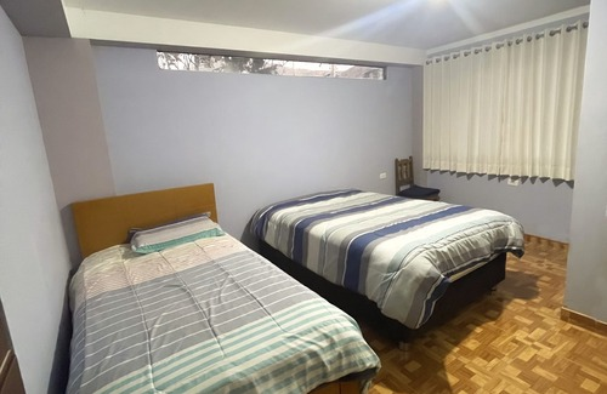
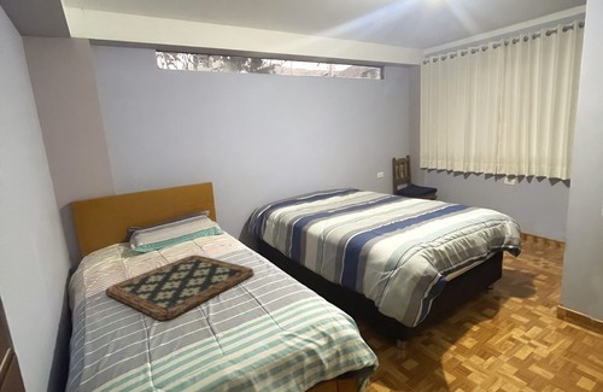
+ tray [104,253,254,321]
